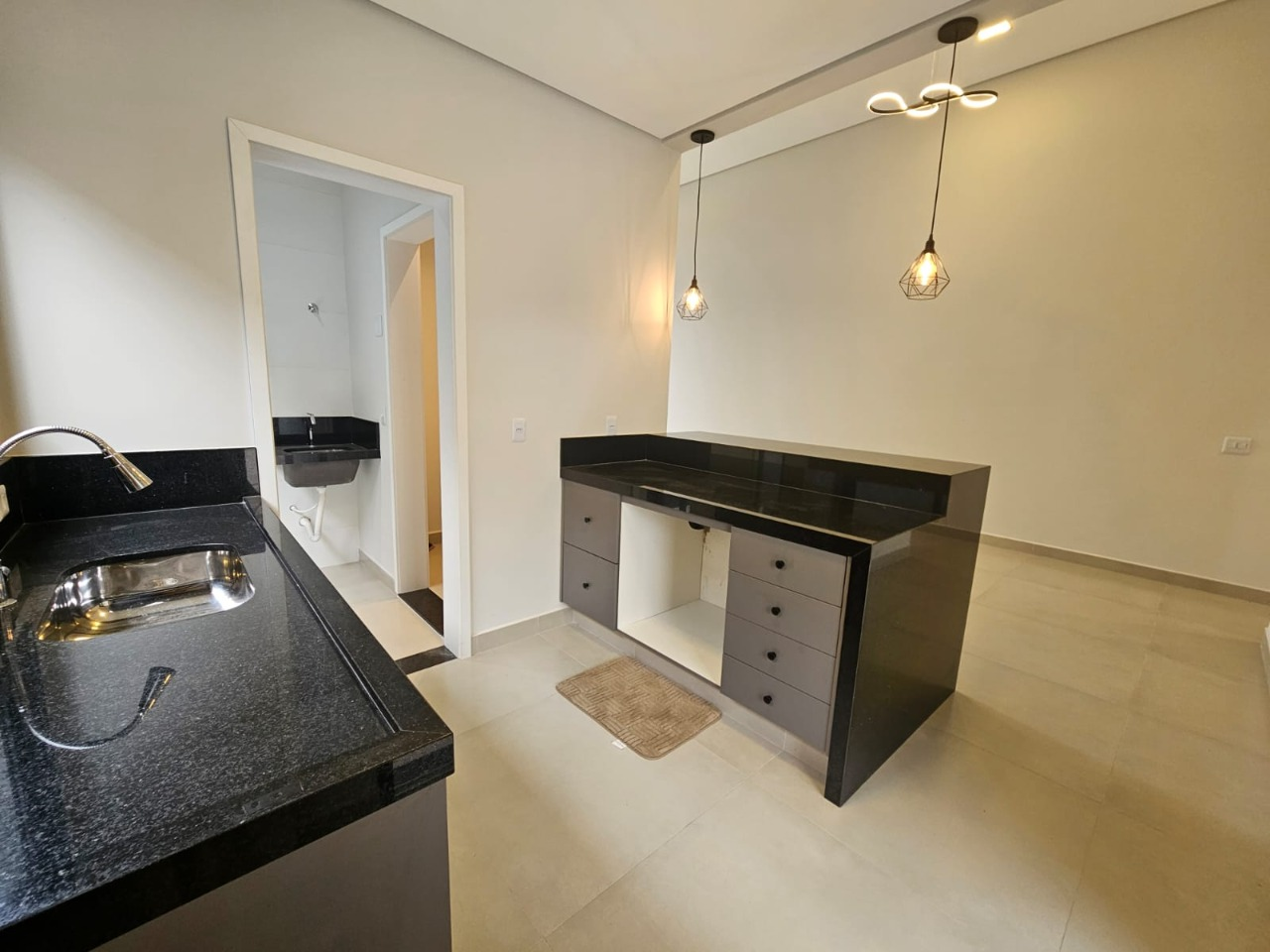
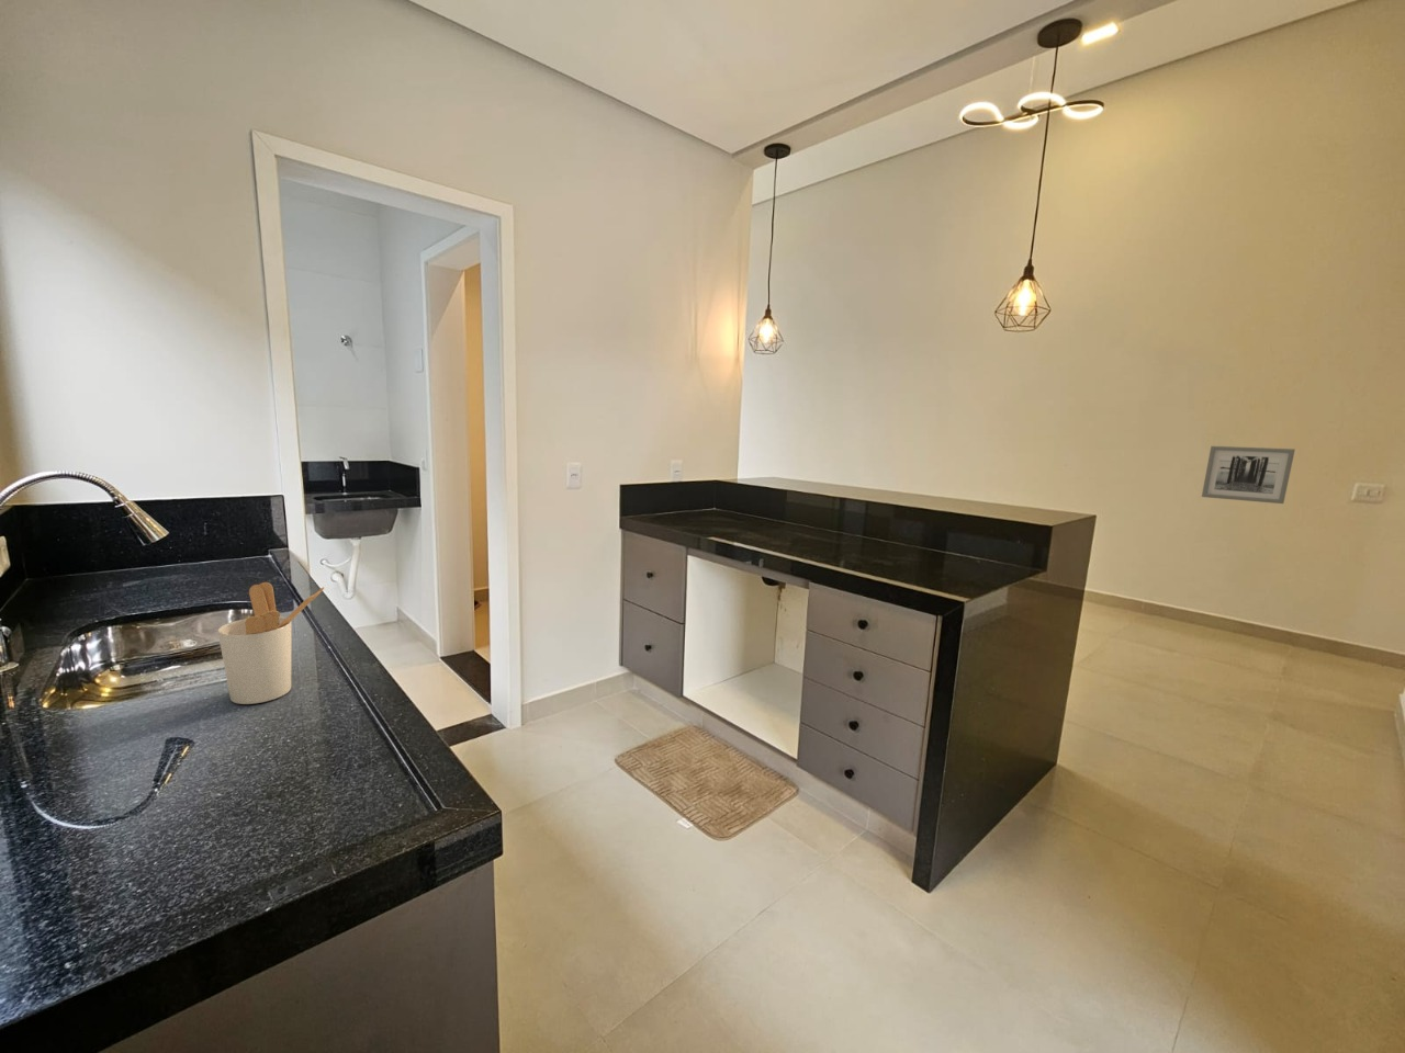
+ utensil holder [217,582,325,706]
+ wall art [1200,446,1297,504]
